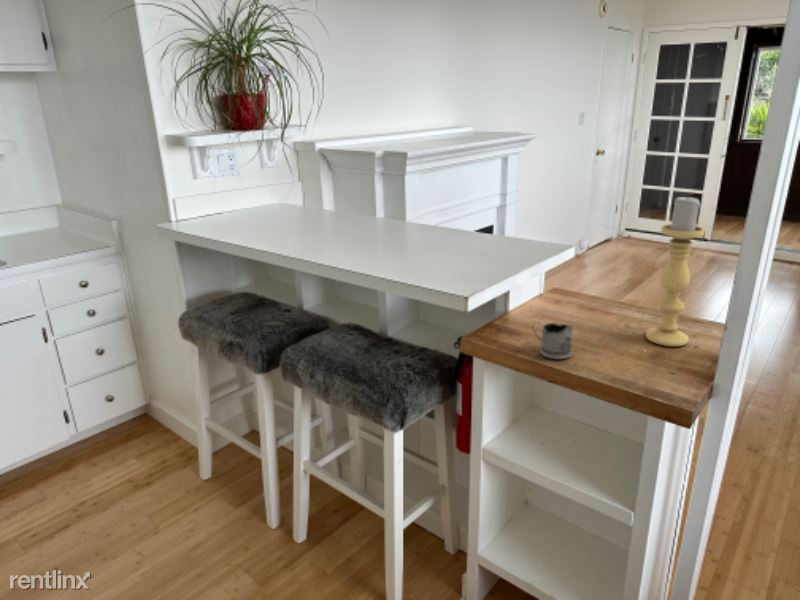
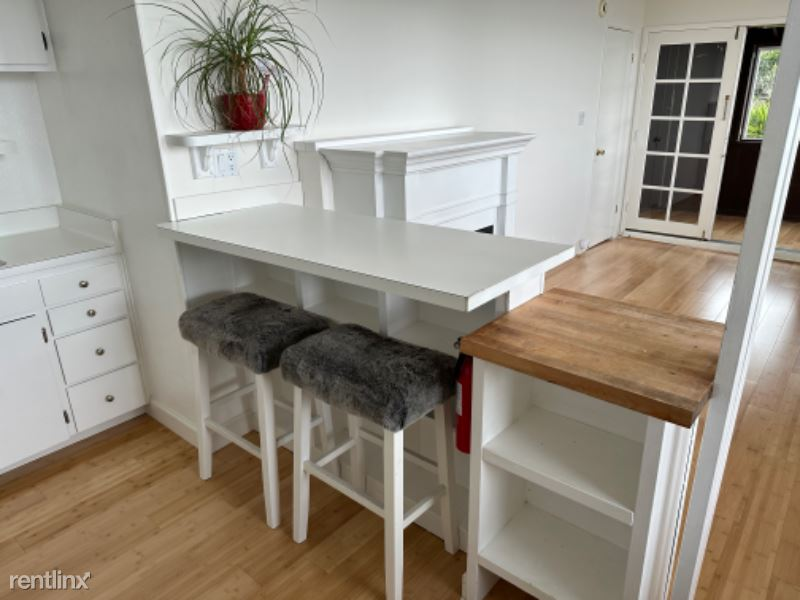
- tea glass holder [531,320,574,360]
- candle holder [645,194,706,347]
